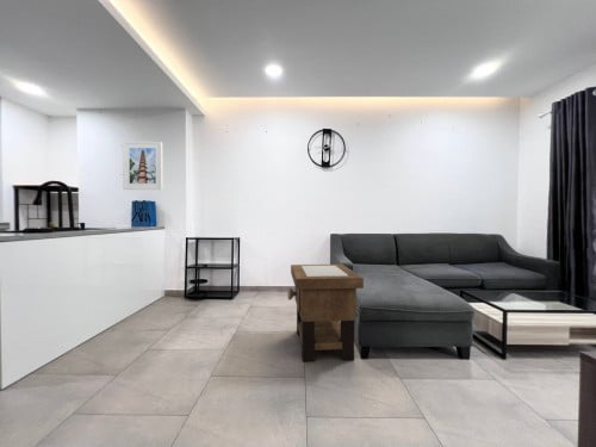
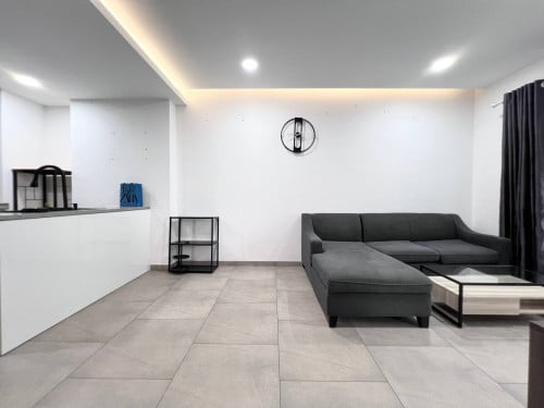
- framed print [122,141,163,191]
- side table [286,263,365,362]
